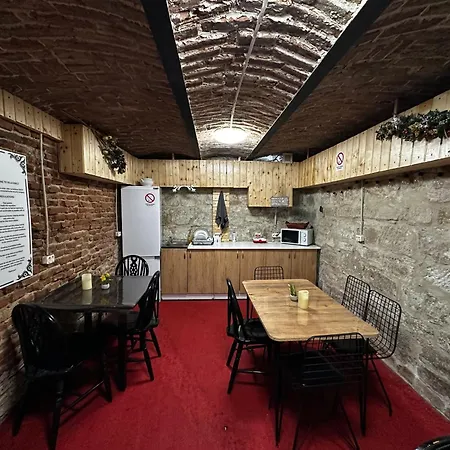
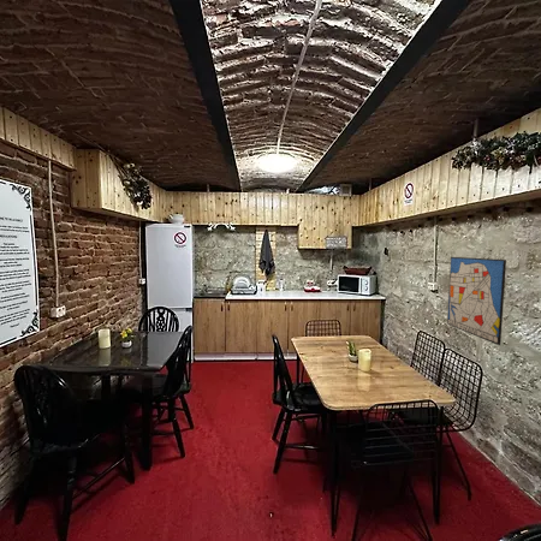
+ wall art [446,256,507,346]
